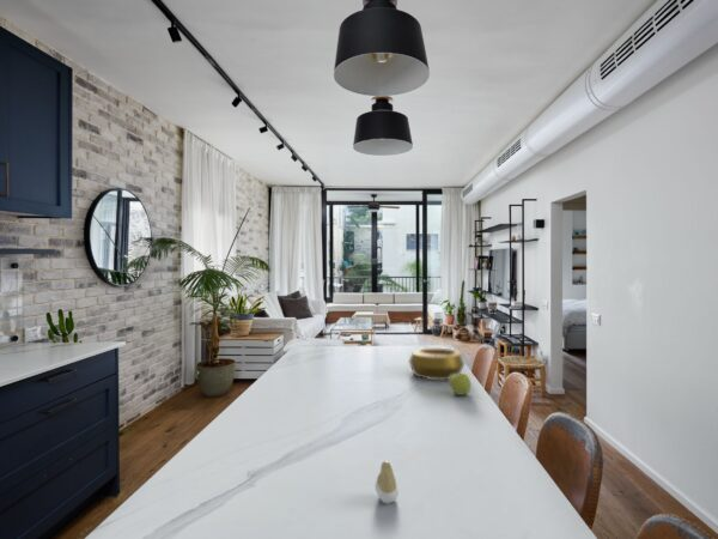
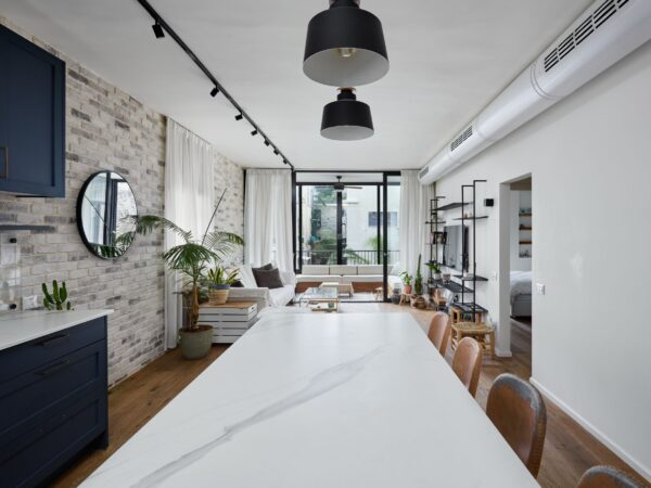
- tooth [373,460,400,504]
- apple [449,373,471,396]
- decorative bowl [408,346,466,381]
